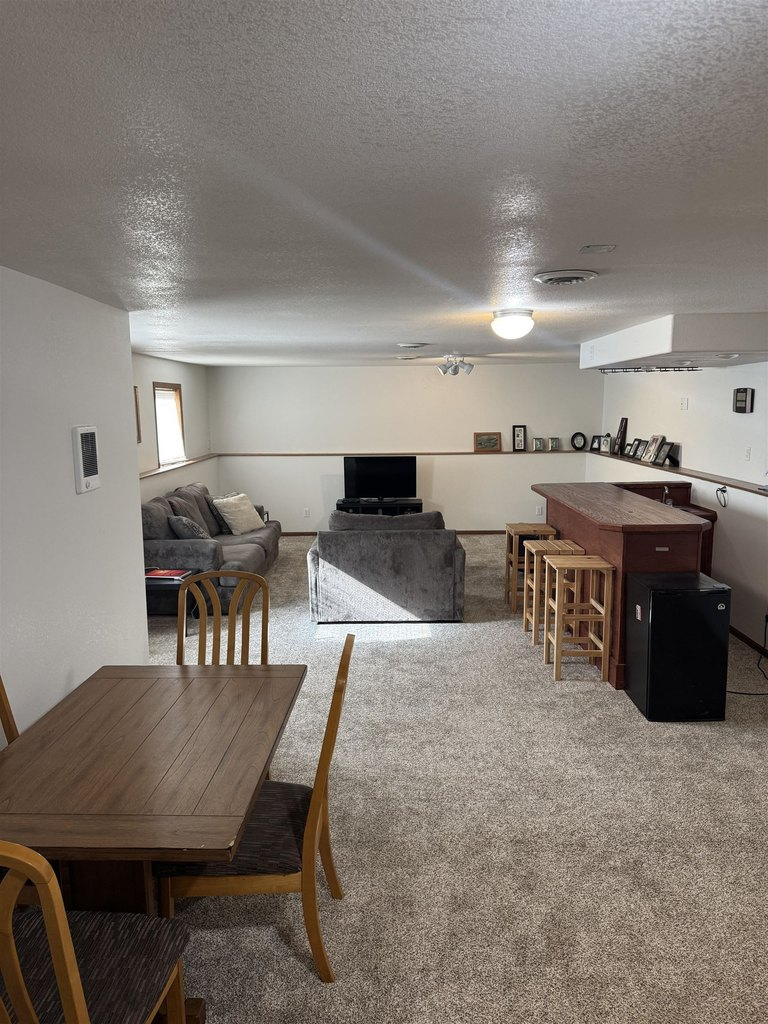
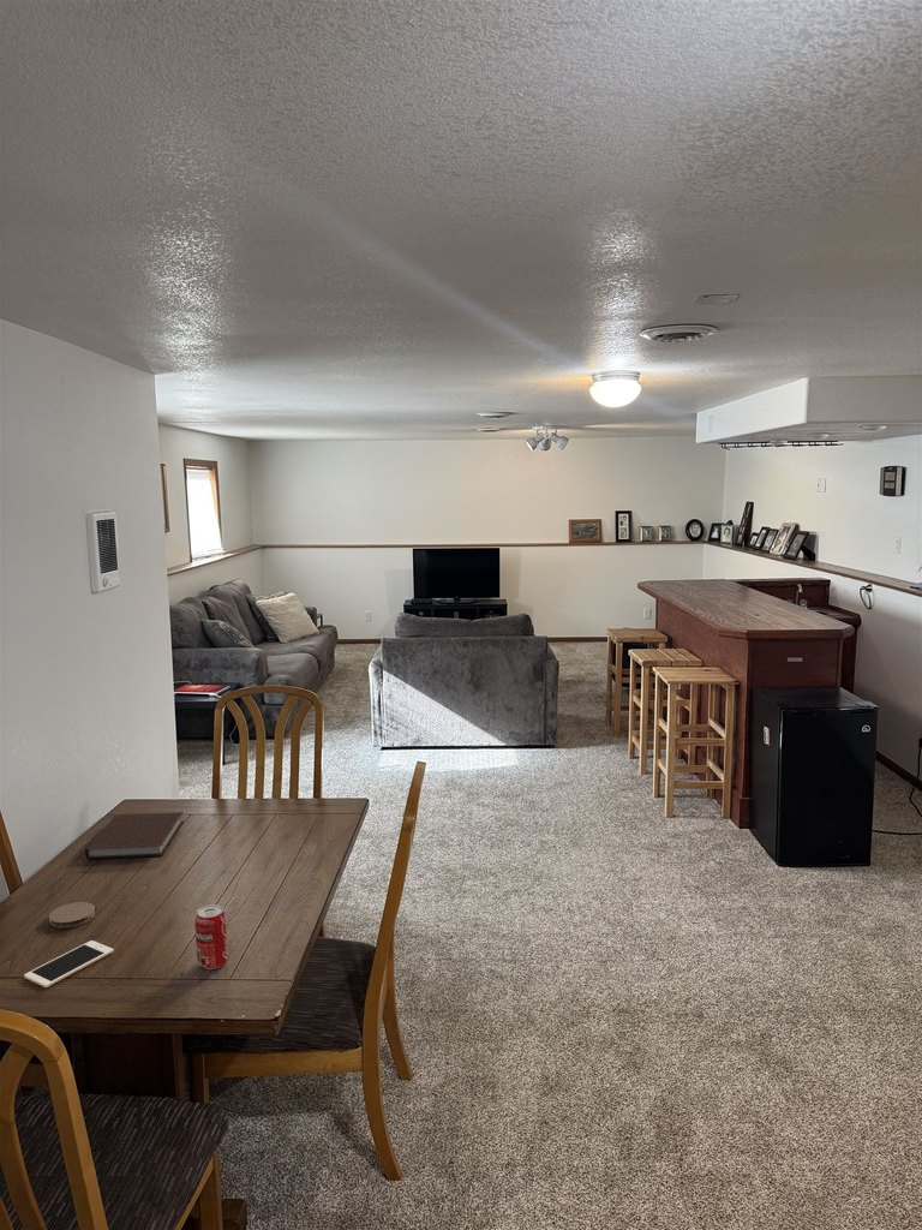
+ cell phone [23,939,114,989]
+ coaster [48,901,96,930]
+ beverage can [193,903,229,971]
+ notebook [84,811,185,860]
